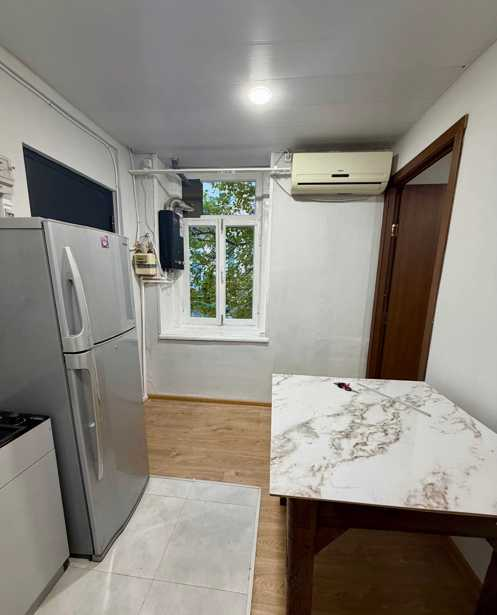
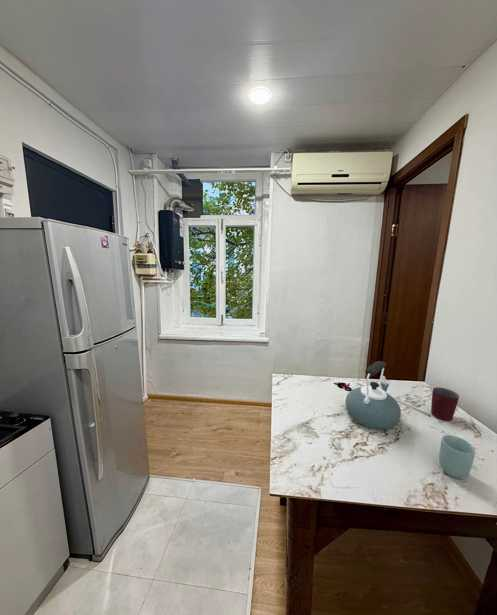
+ kettle [345,360,402,431]
+ cup [438,434,476,480]
+ mug [430,386,460,422]
